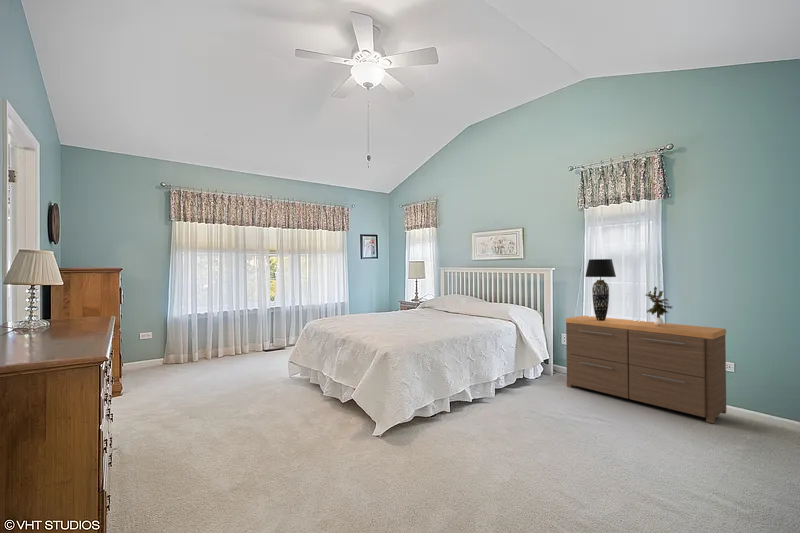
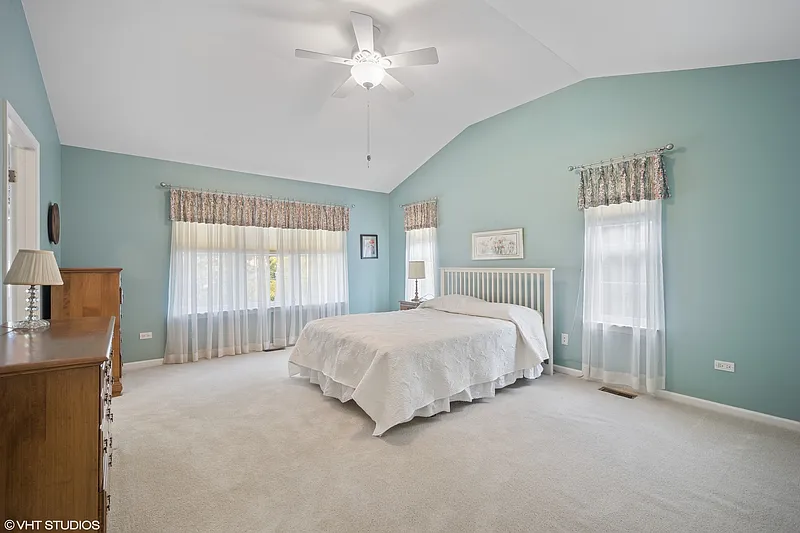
- dresser [565,315,727,424]
- potted plant [644,285,674,325]
- table lamp [584,258,617,321]
